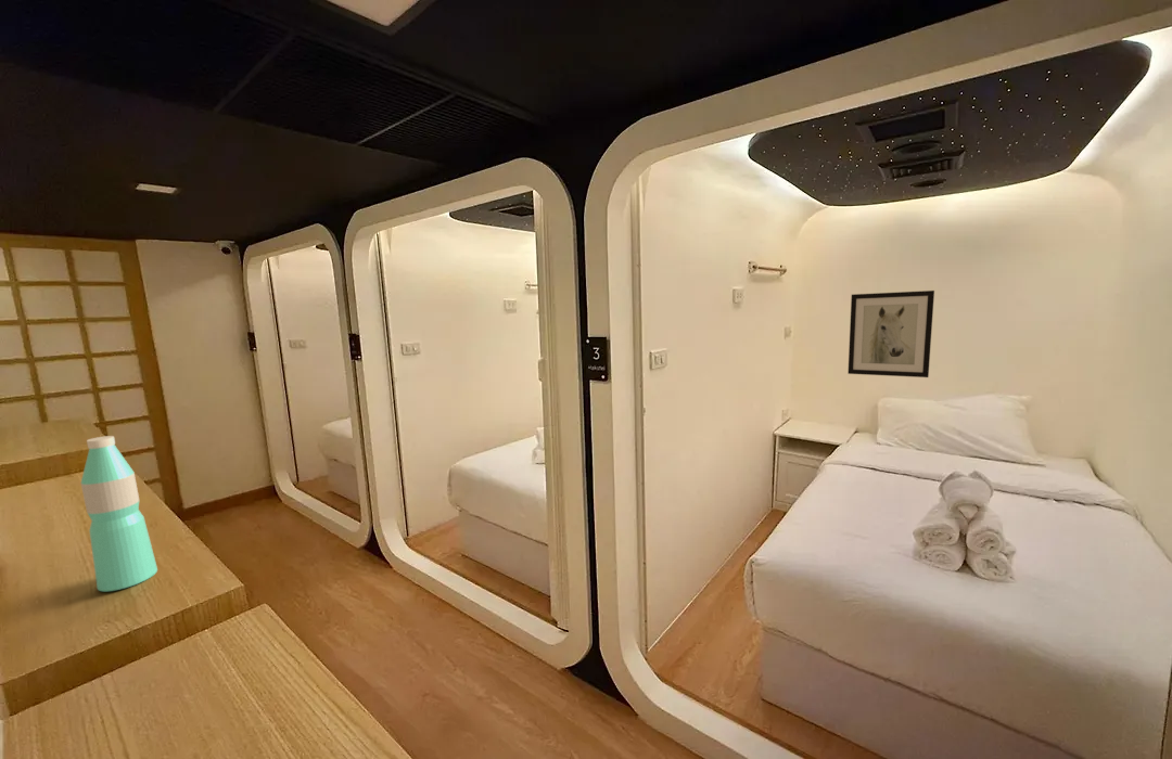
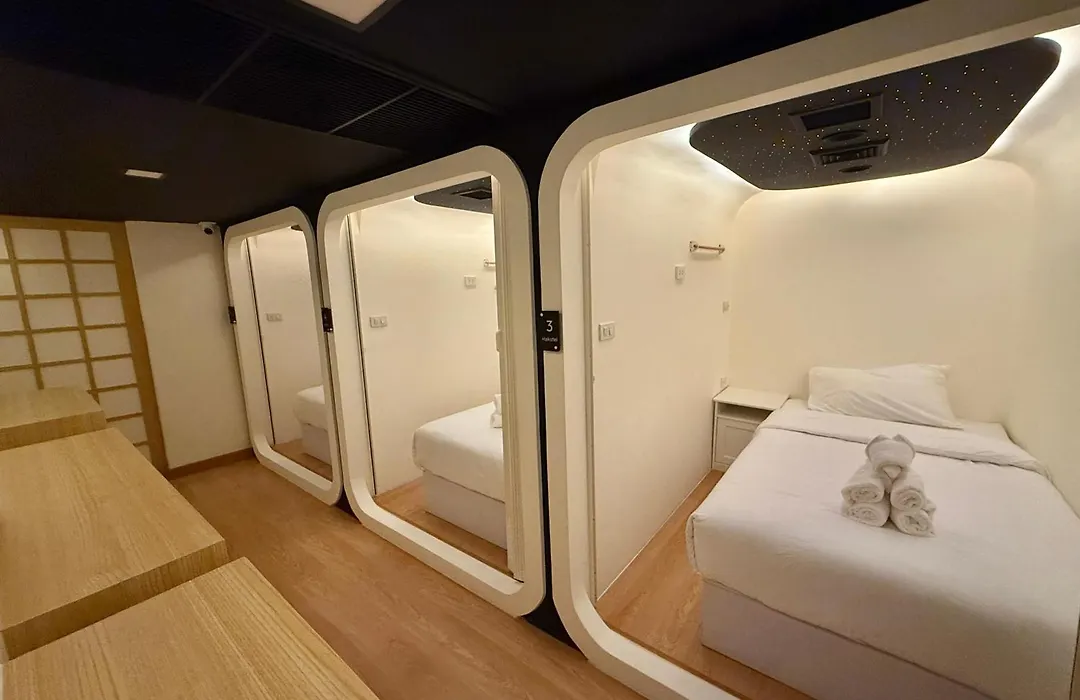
- water bottle [80,435,158,592]
- wall art [846,290,935,378]
